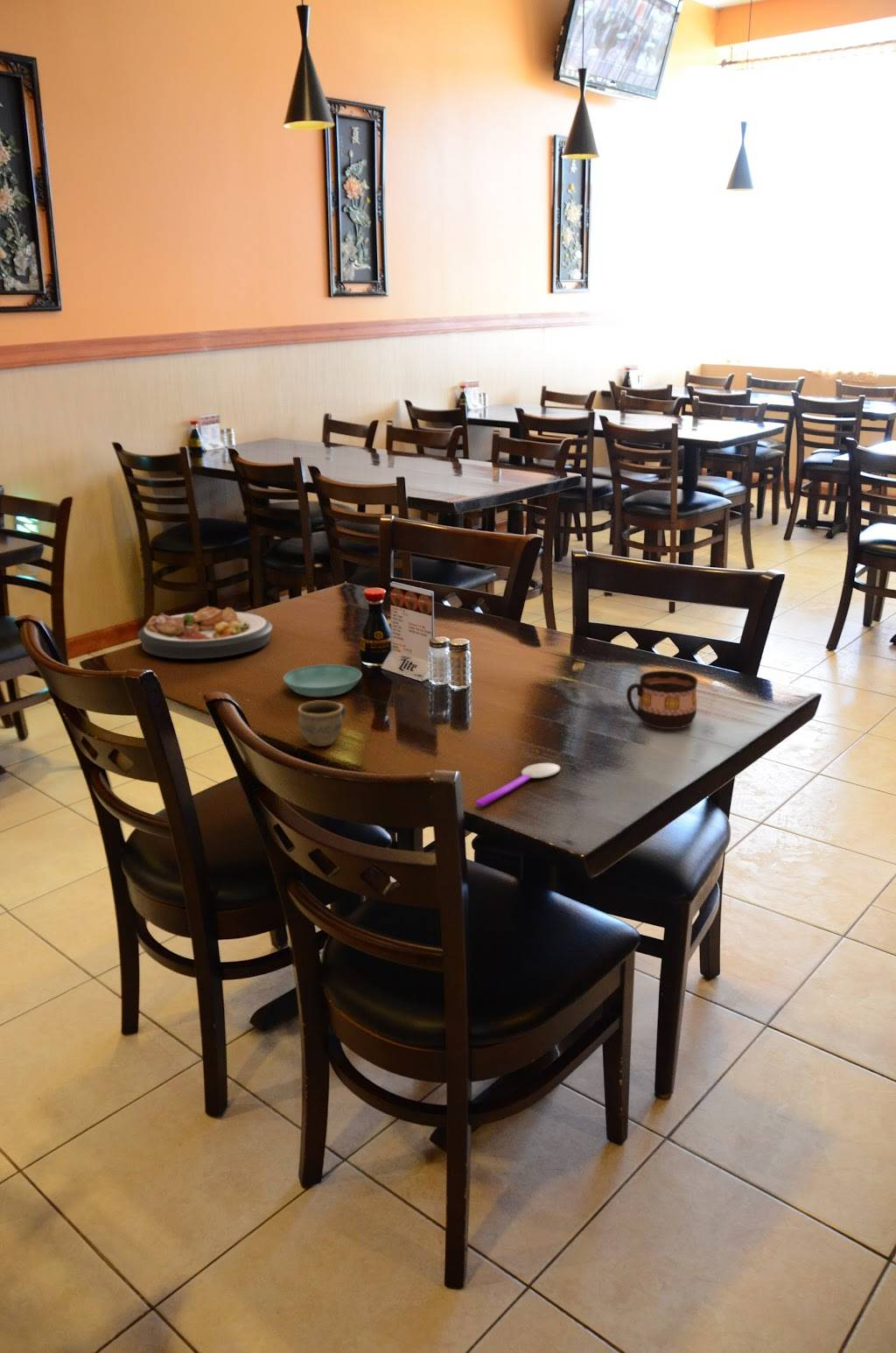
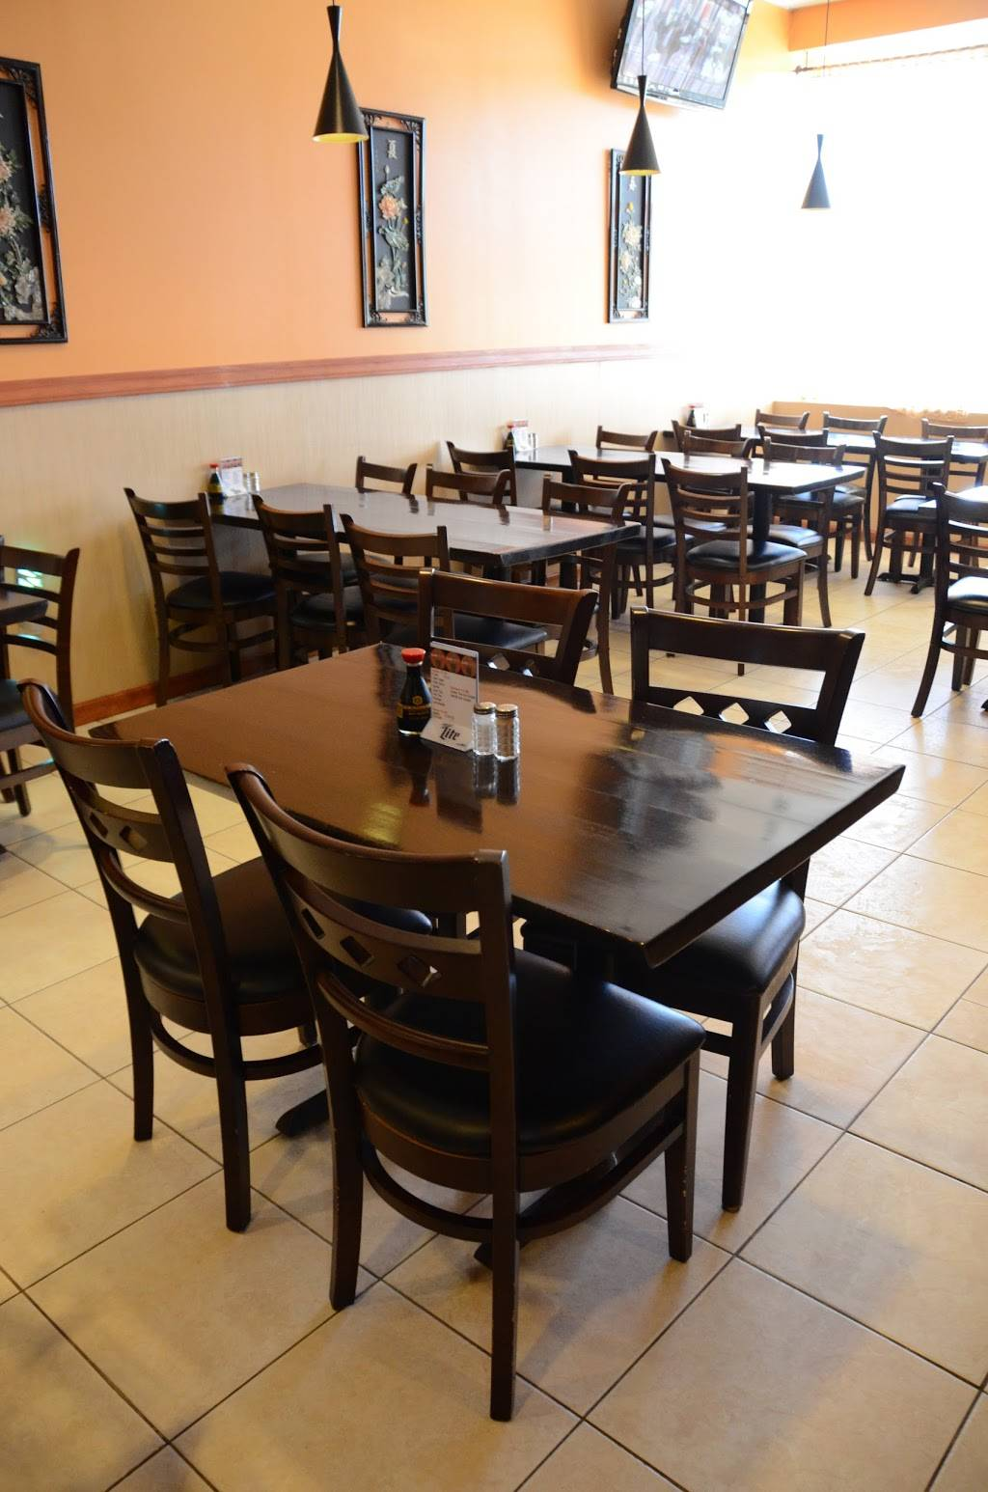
- cup [297,699,346,747]
- plate [137,606,273,660]
- spoon [475,762,562,807]
- cup [626,669,698,730]
- saucer [283,663,362,698]
